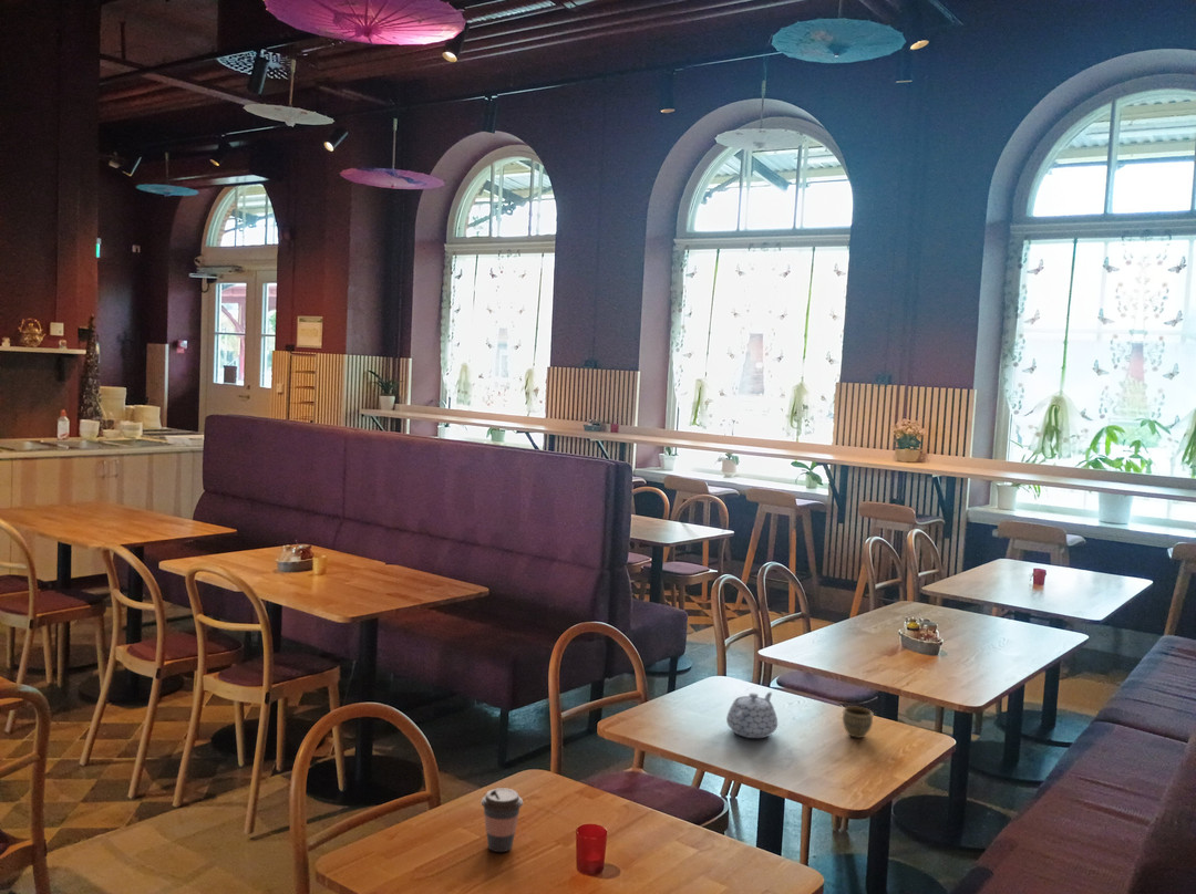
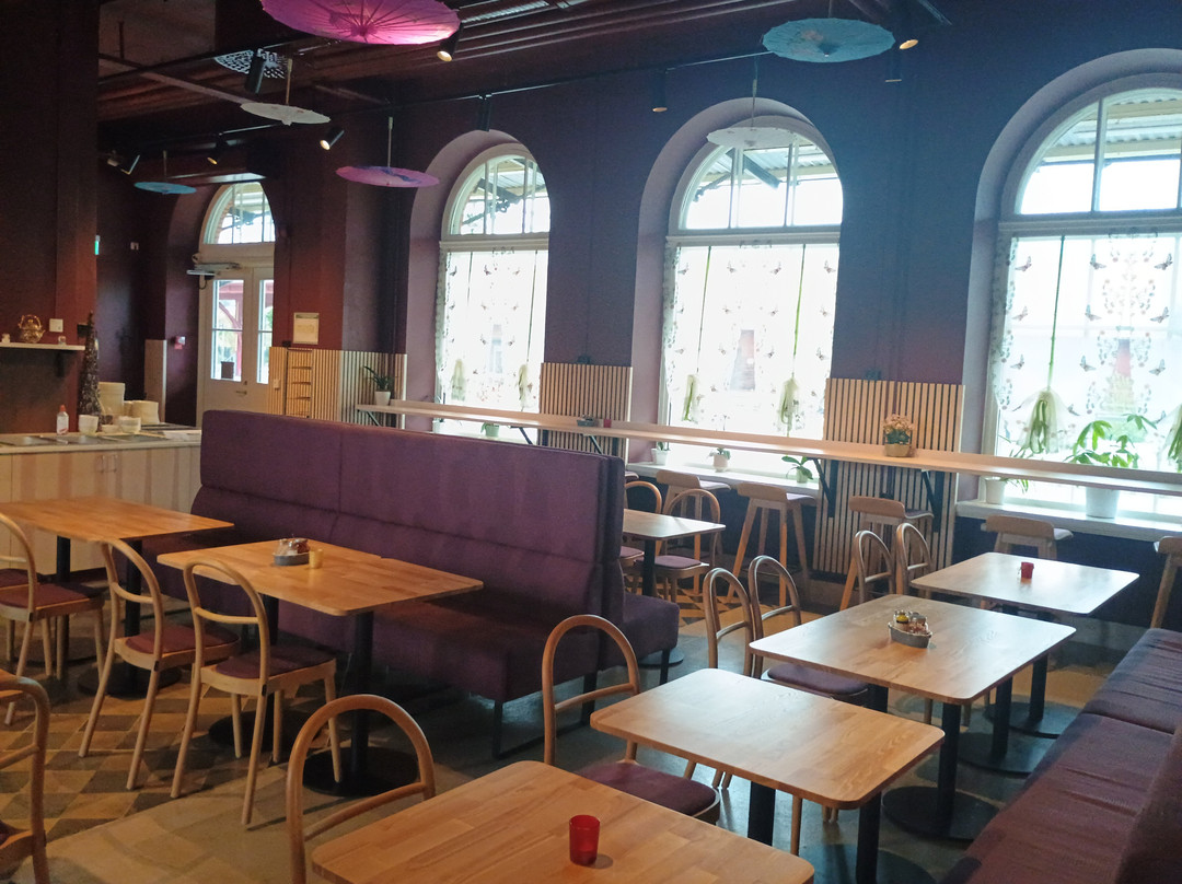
- coffee cup [480,787,524,853]
- teapot [725,692,779,739]
- cup [842,705,875,739]
